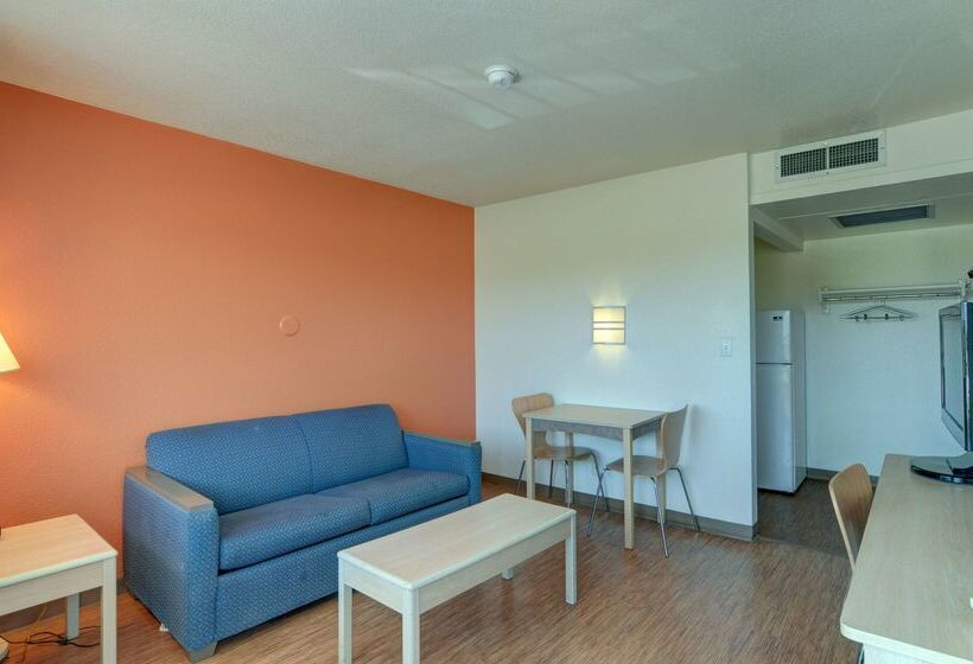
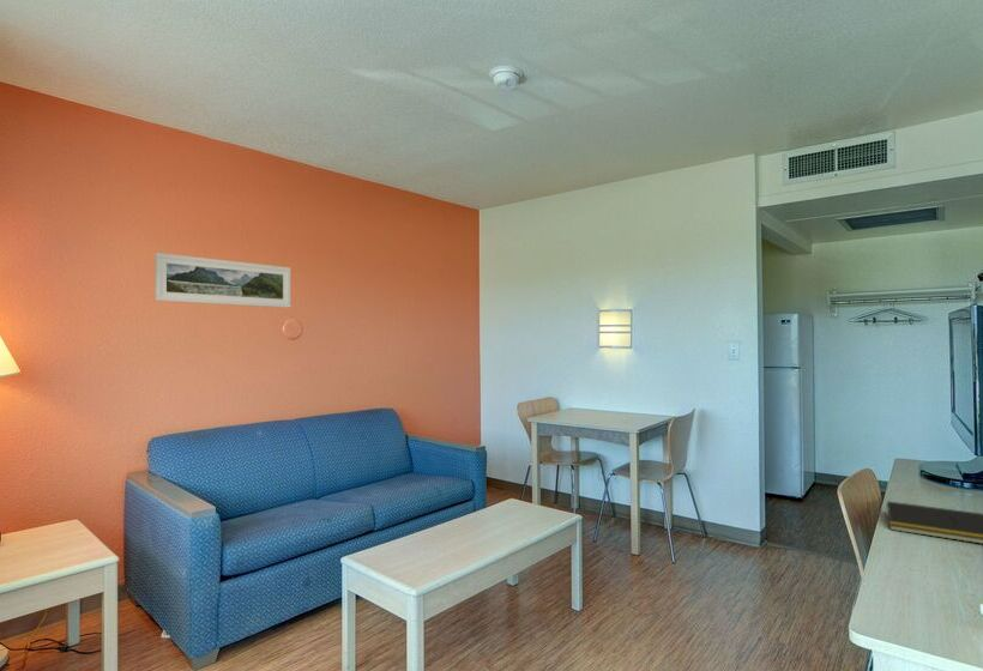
+ notepad [884,500,983,545]
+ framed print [153,252,291,309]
